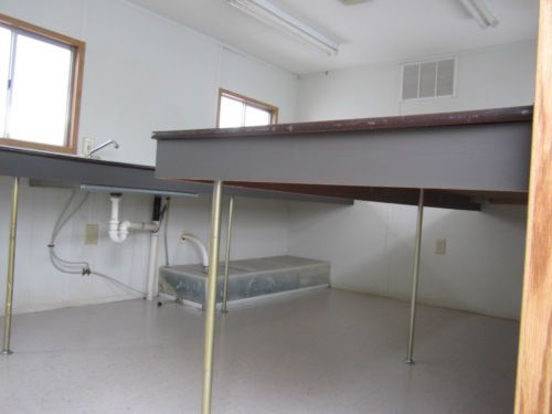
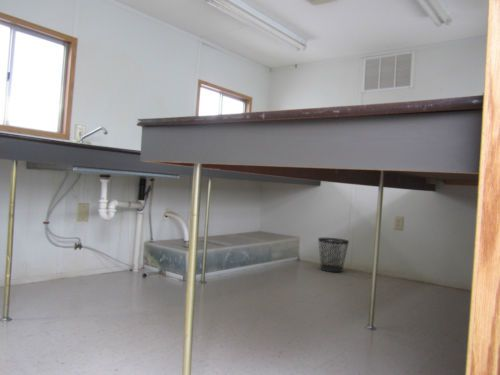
+ wastebasket [317,237,350,273]
